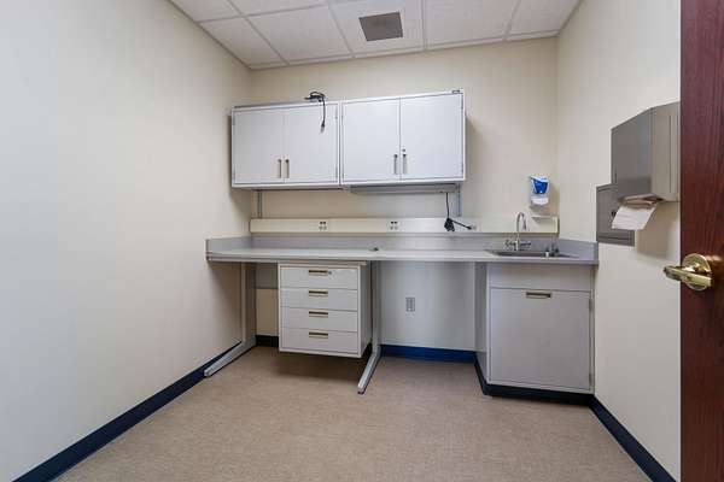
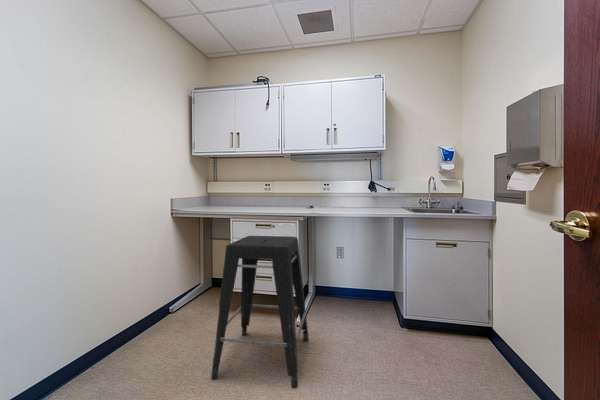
+ stool [210,235,310,389]
